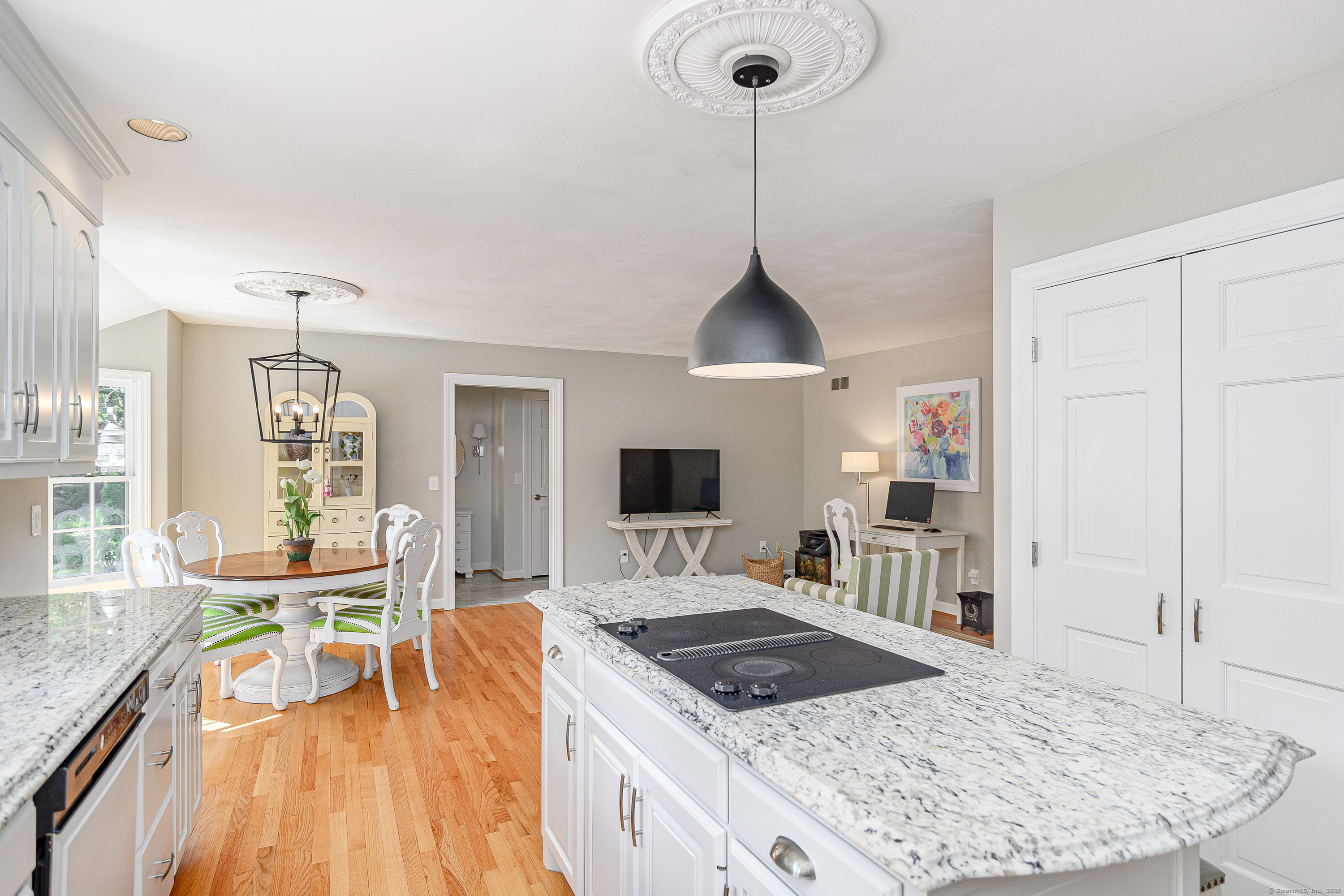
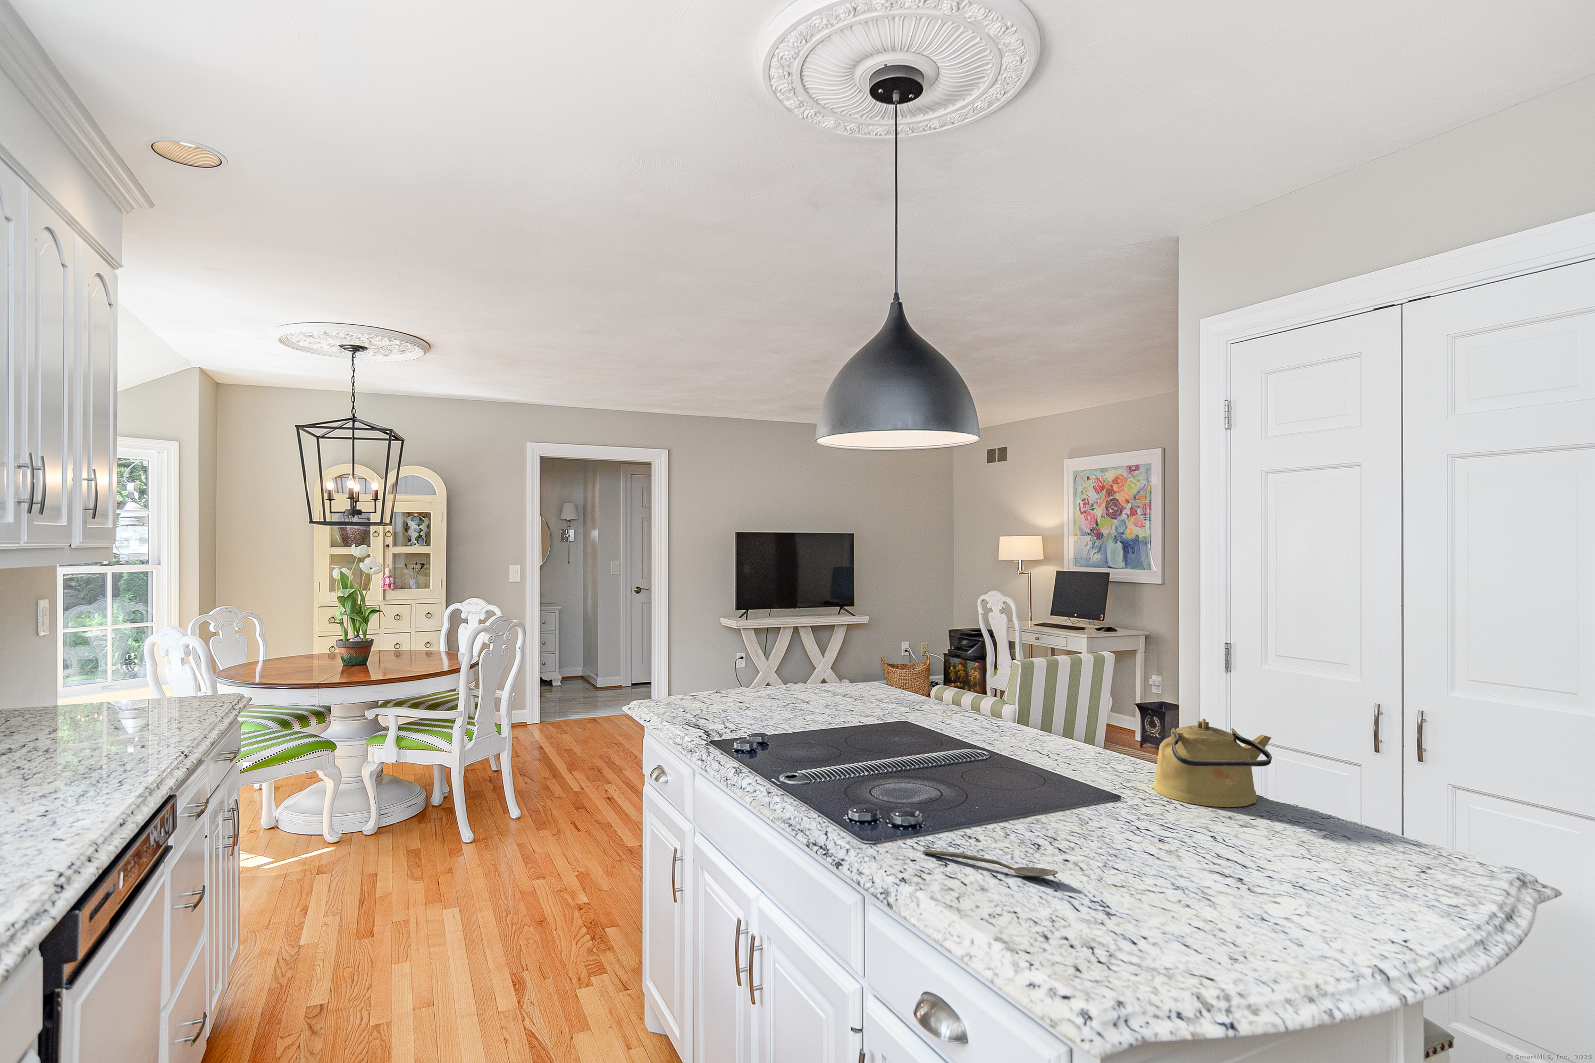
+ spoon [922,848,1059,878]
+ kettle [1151,718,1272,808]
